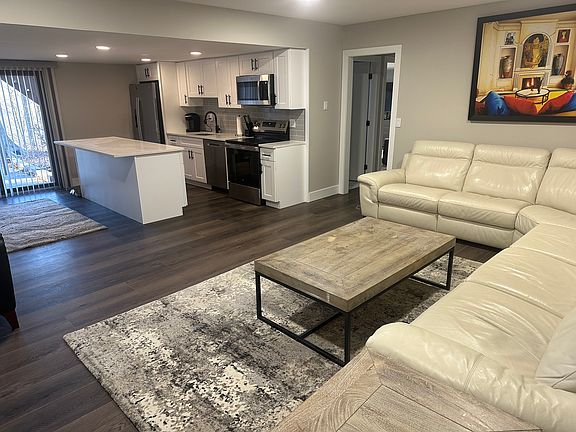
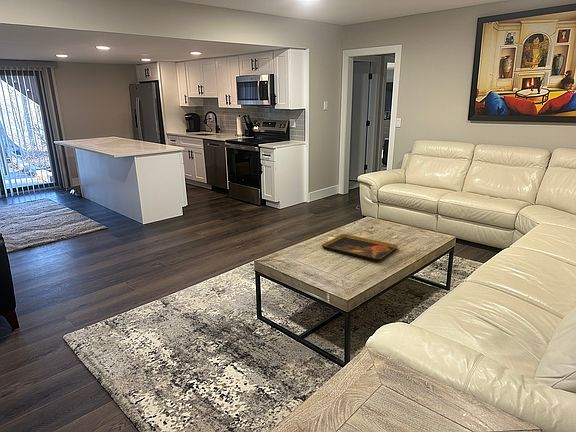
+ decorative tray [321,233,399,263]
